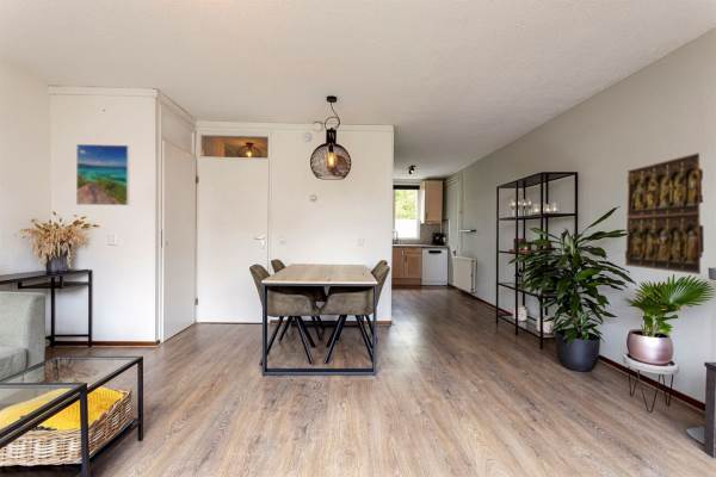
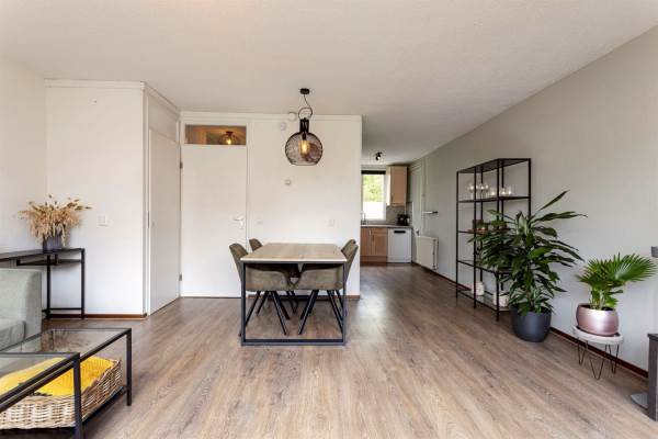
- relief panel [624,151,705,275]
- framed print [75,143,131,206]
